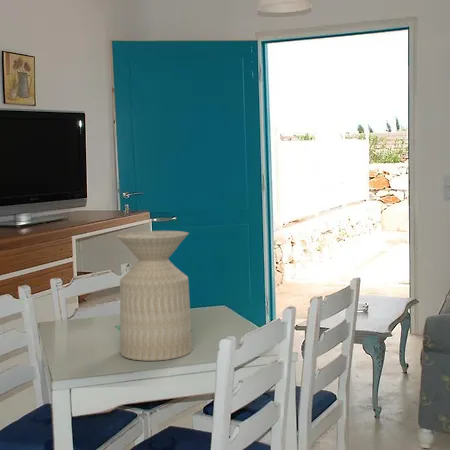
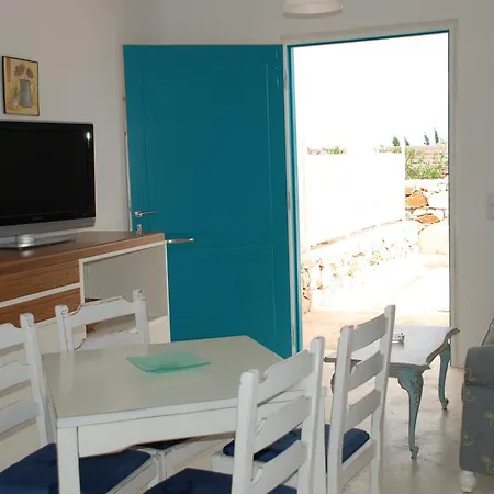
- side table [115,230,193,362]
